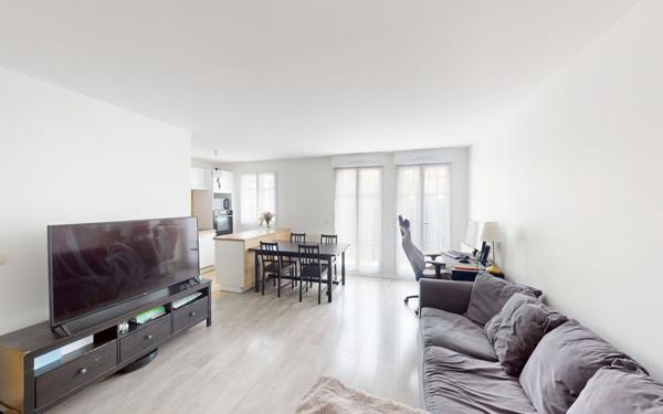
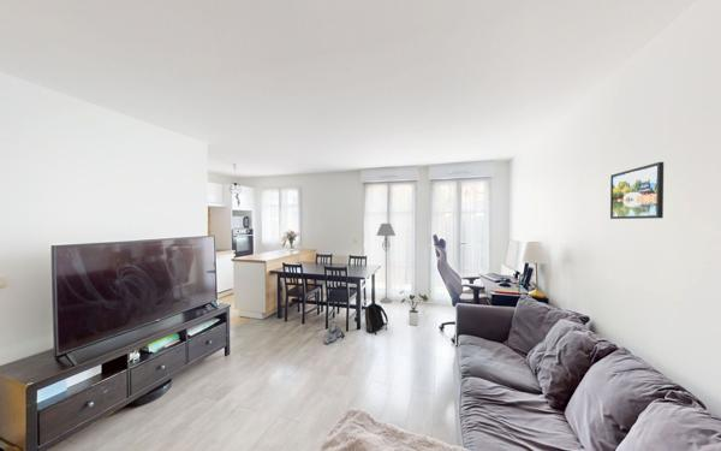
+ floor lamp [376,222,397,304]
+ house plant [399,290,429,327]
+ backpack [364,301,389,336]
+ plush toy [323,321,346,345]
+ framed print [609,161,665,220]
